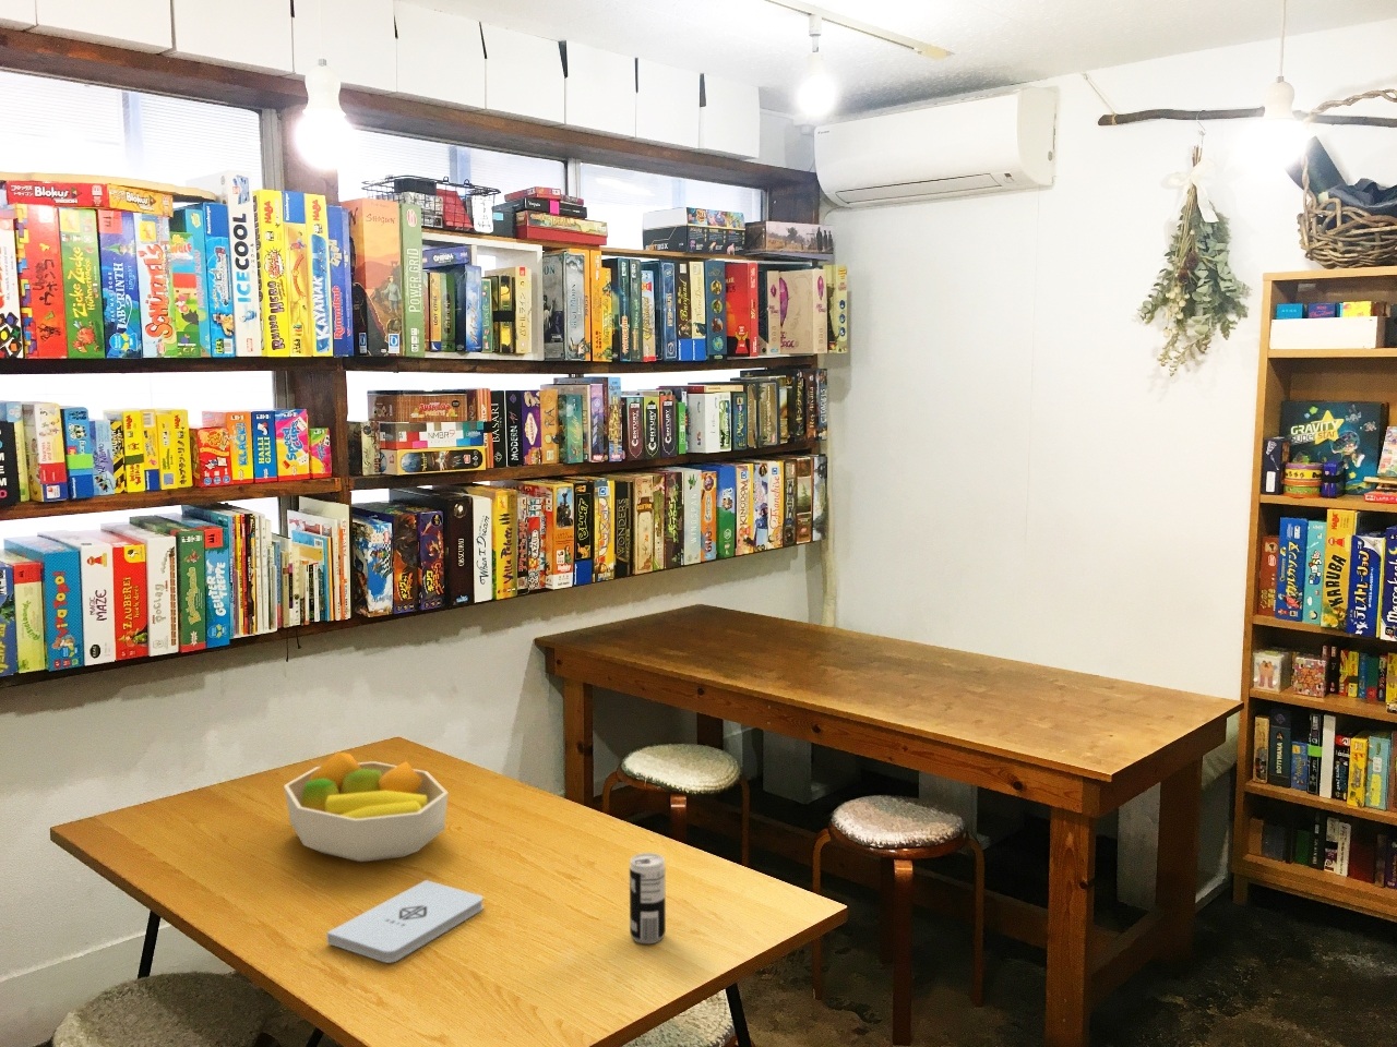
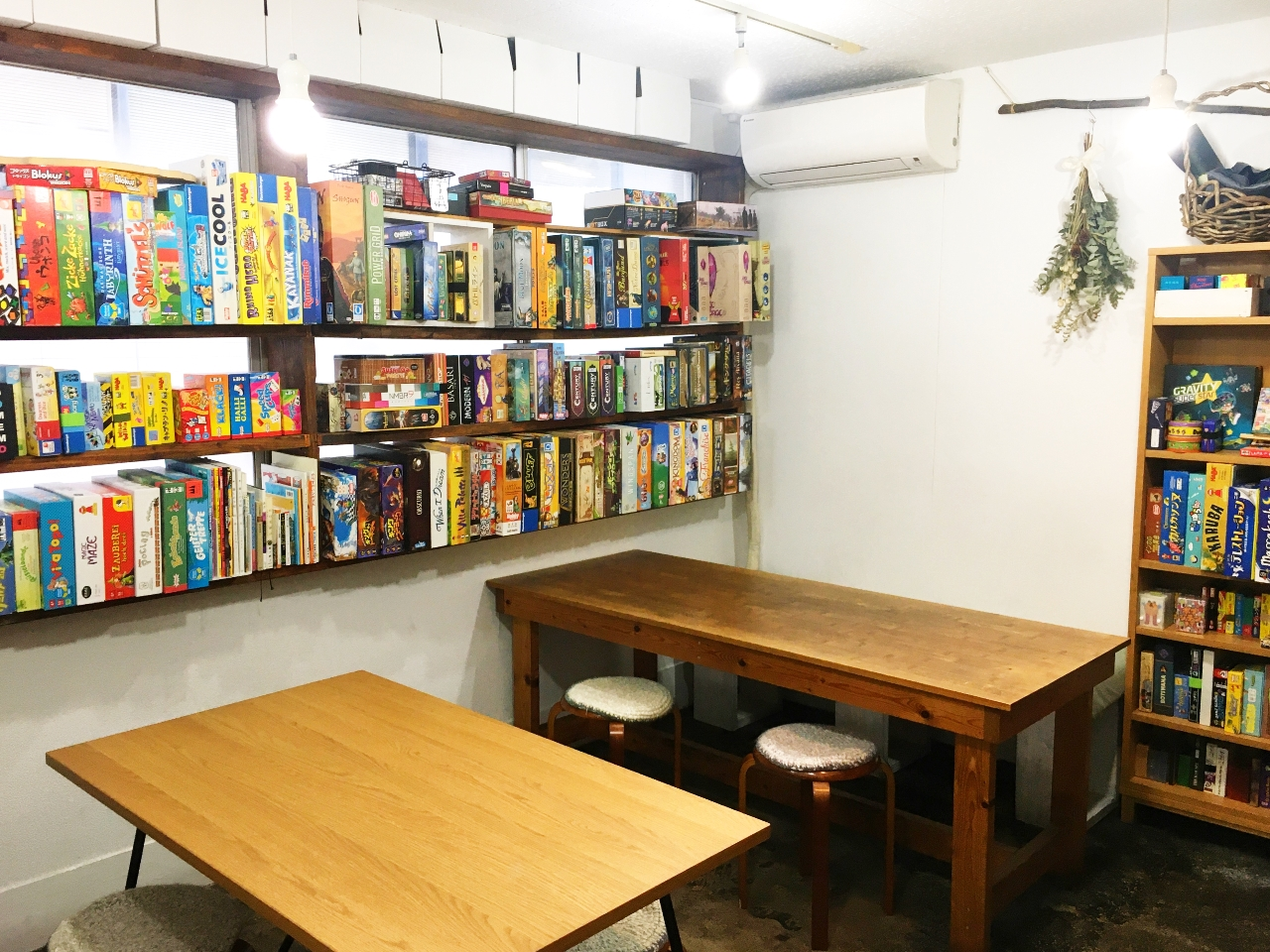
- fruit bowl [283,750,450,862]
- notepad [327,879,485,965]
- beverage can [629,851,667,945]
